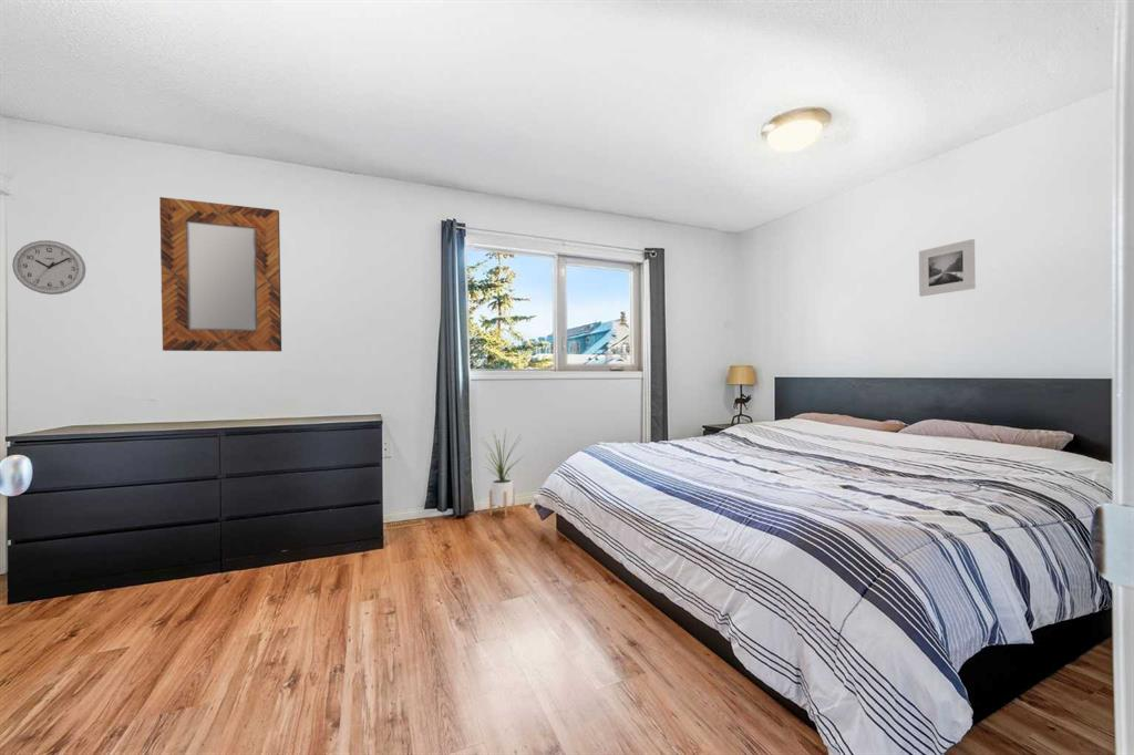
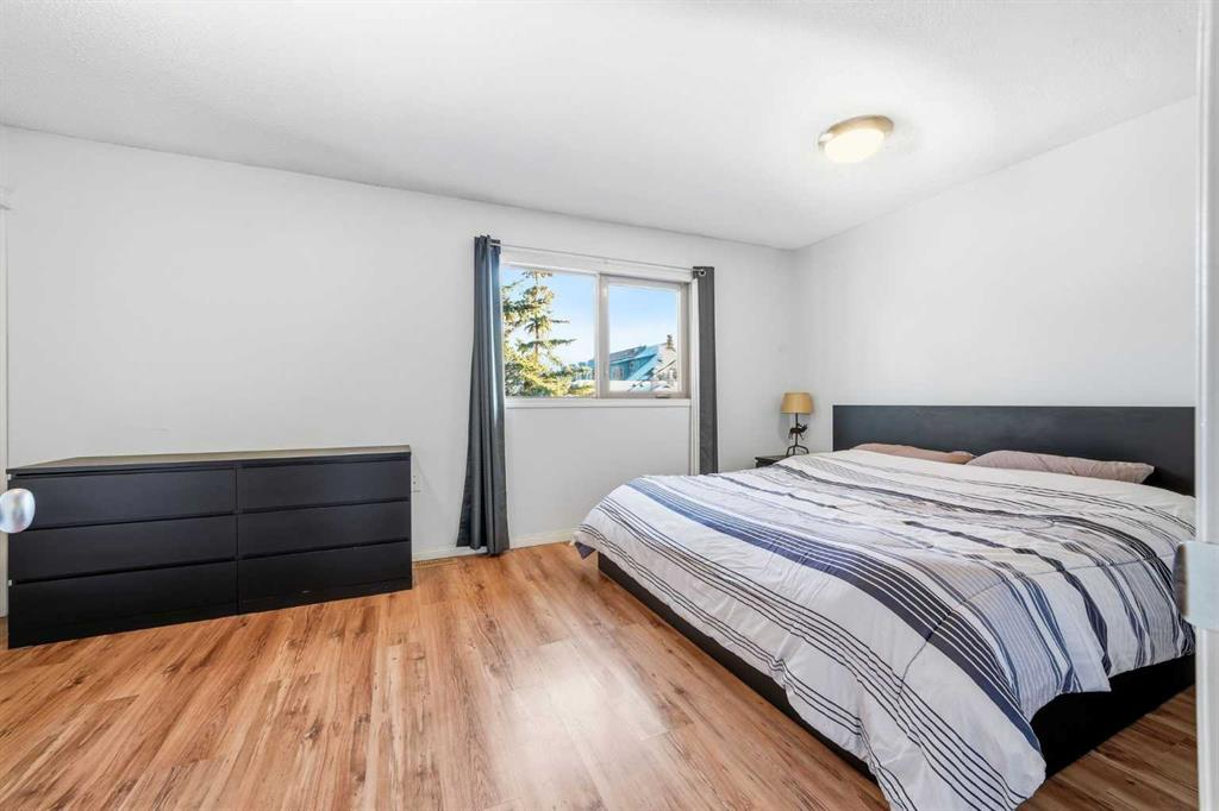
- house plant [480,426,525,518]
- wall clock [11,239,87,296]
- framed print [918,238,977,298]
- home mirror [158,196,282,352]
